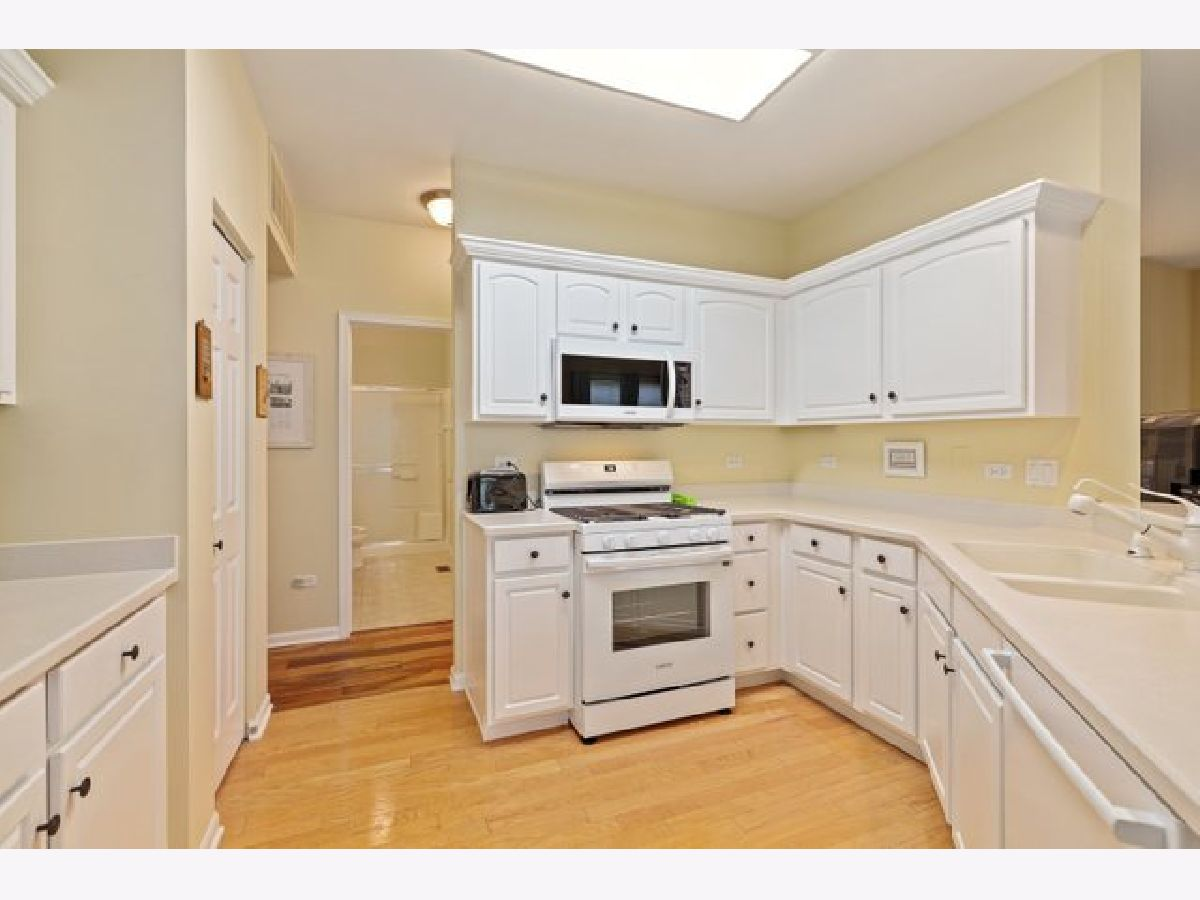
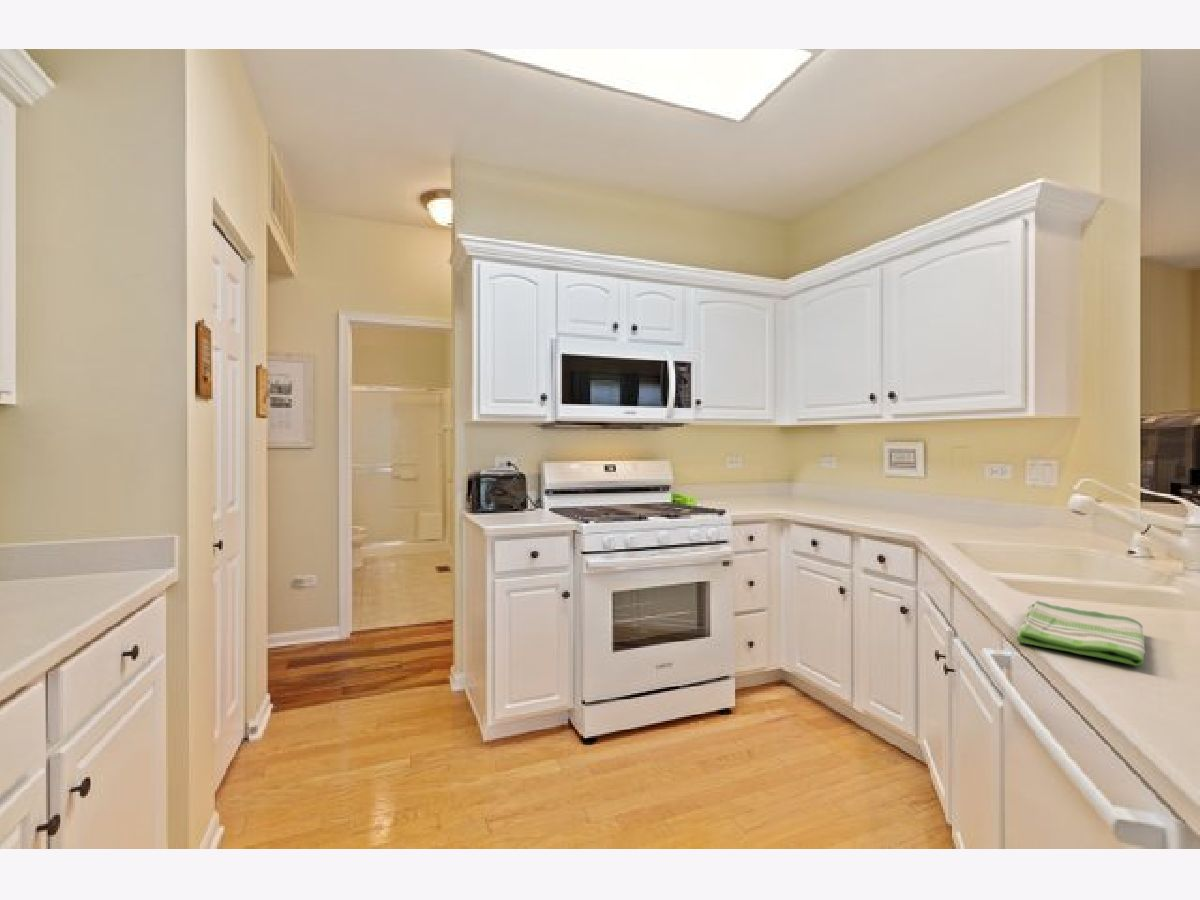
+ dish towel [1016,600,1147,667]
